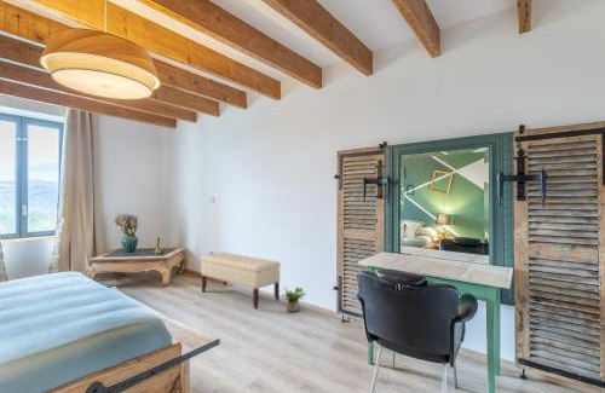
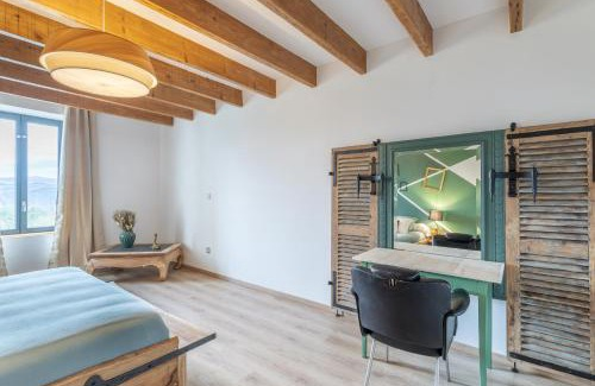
- potted plant [280,285,306,313]
- bench [200,252,282,310]
